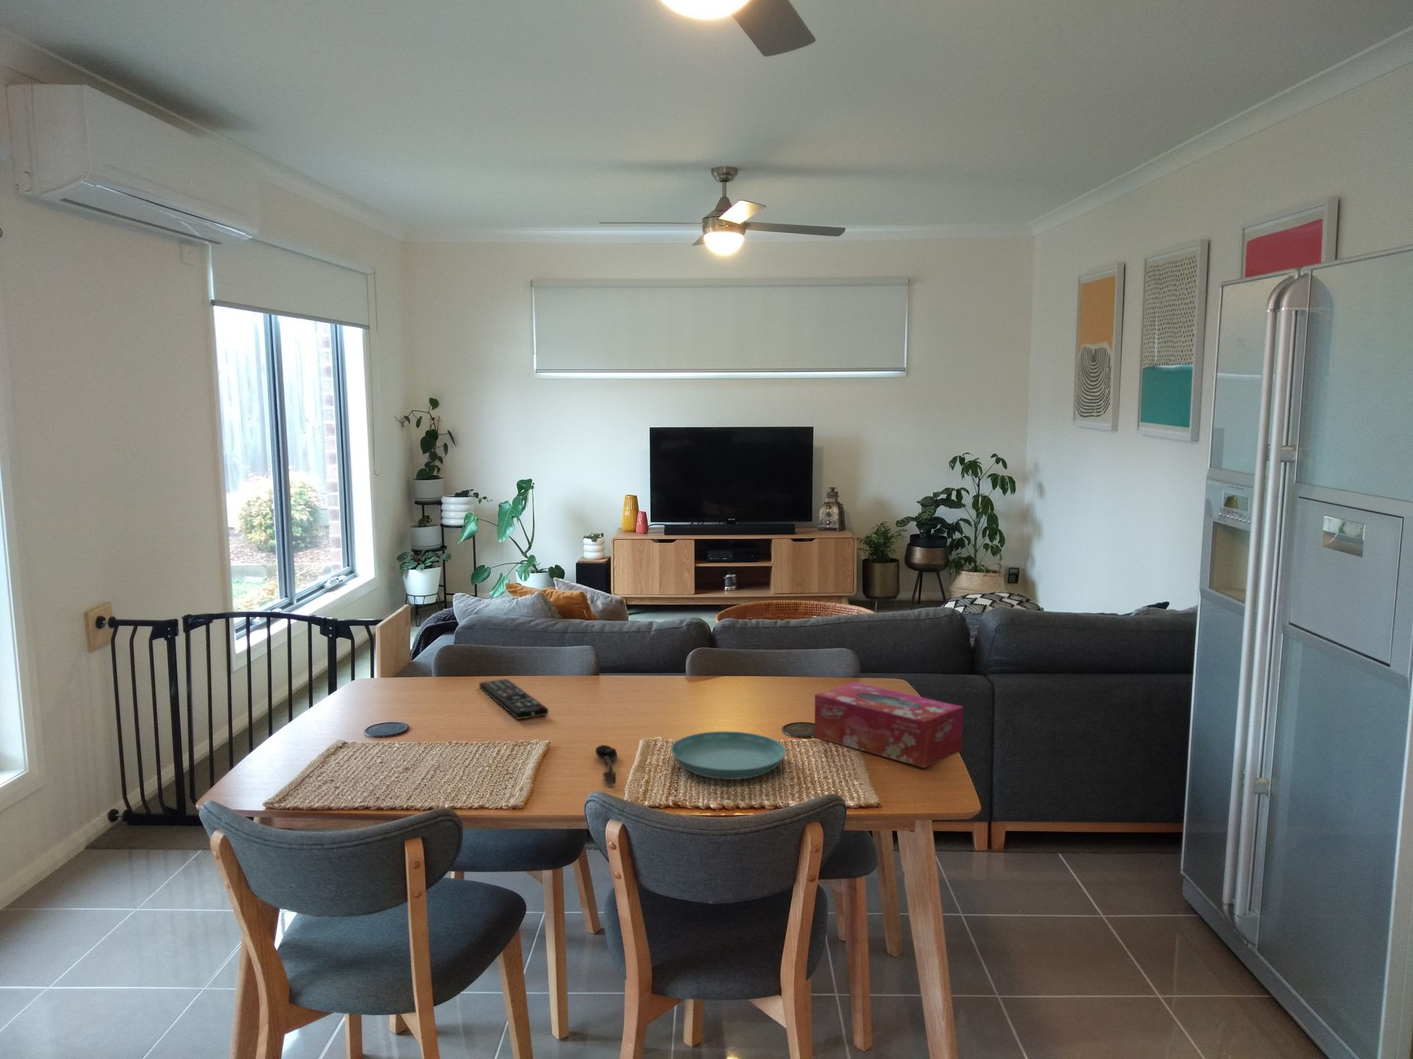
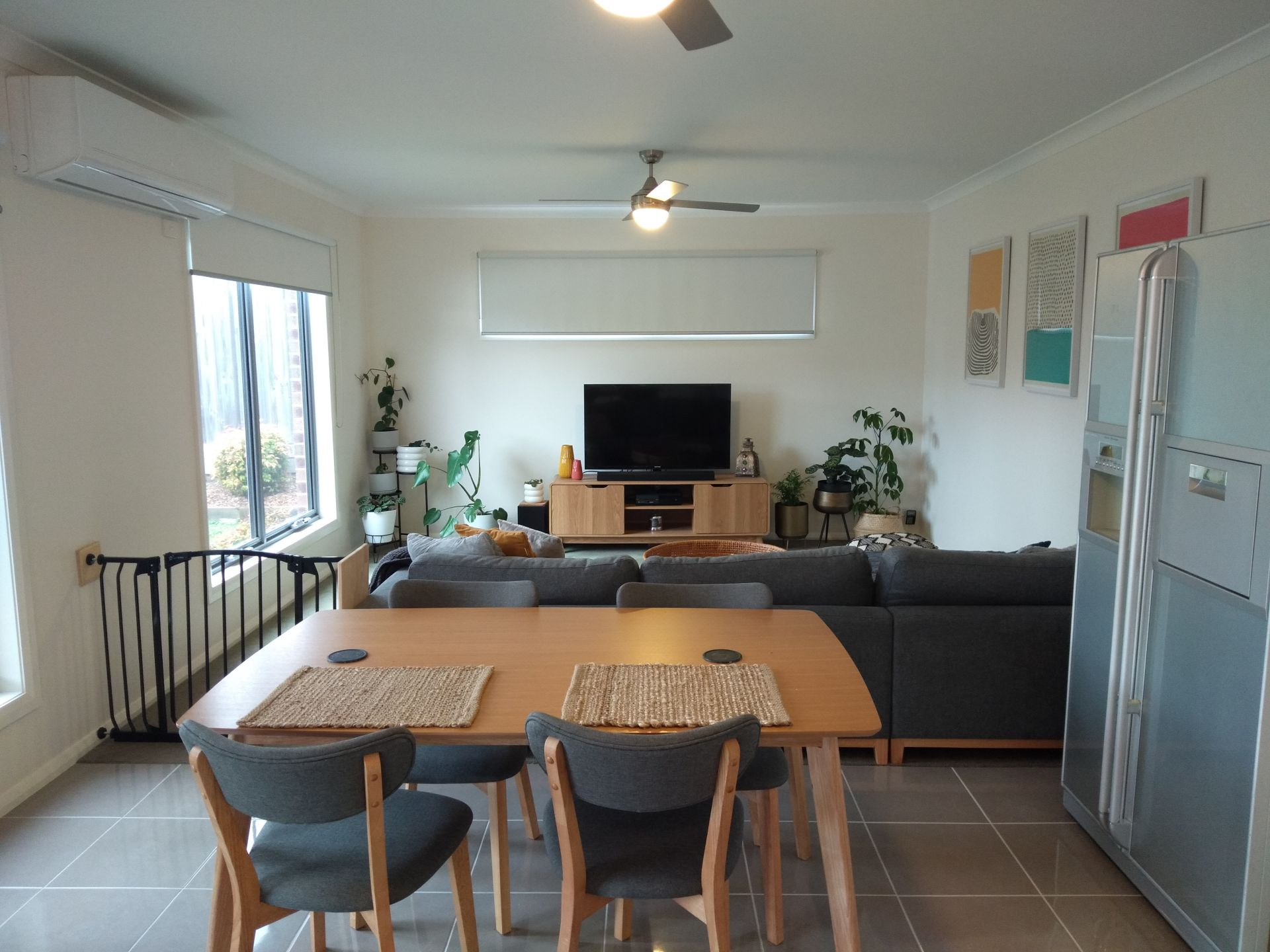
- saucer [671,730,787,780]
- remote control [478,679,549,720]
- tissue box [813,682,965,769]
- spoon [594,744,619,785]
